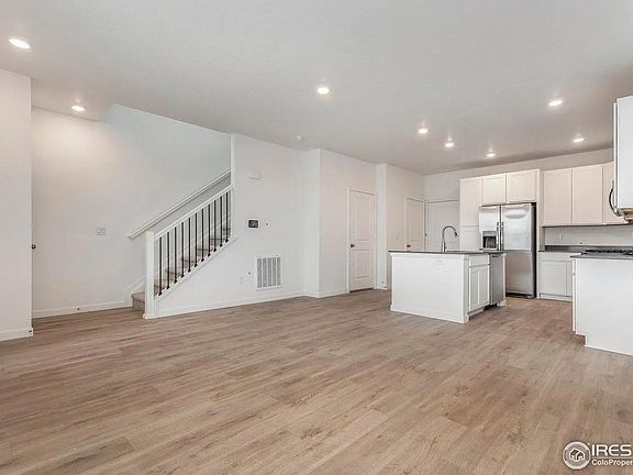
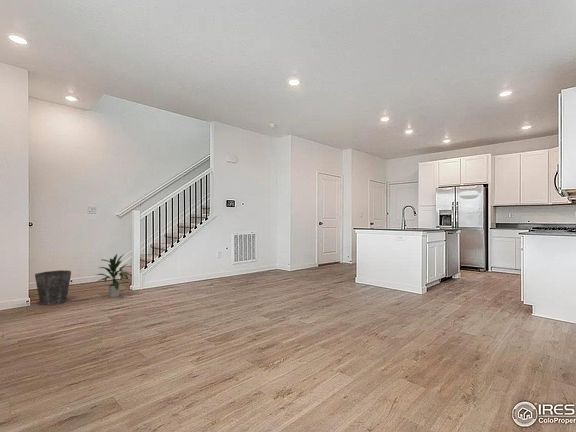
+ waste bin [34,269,72,306]
+ indoor plant [93,253,131,298]
